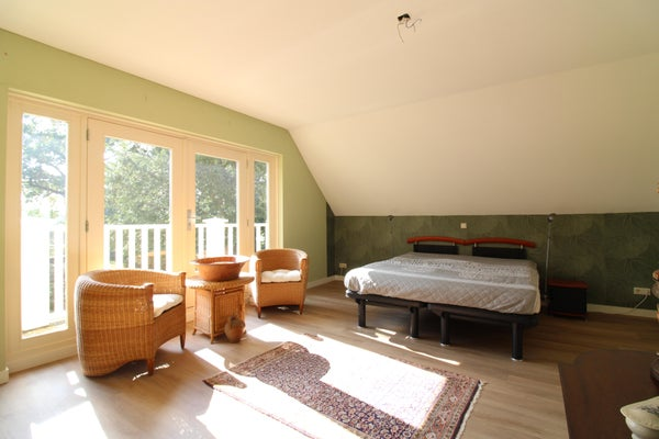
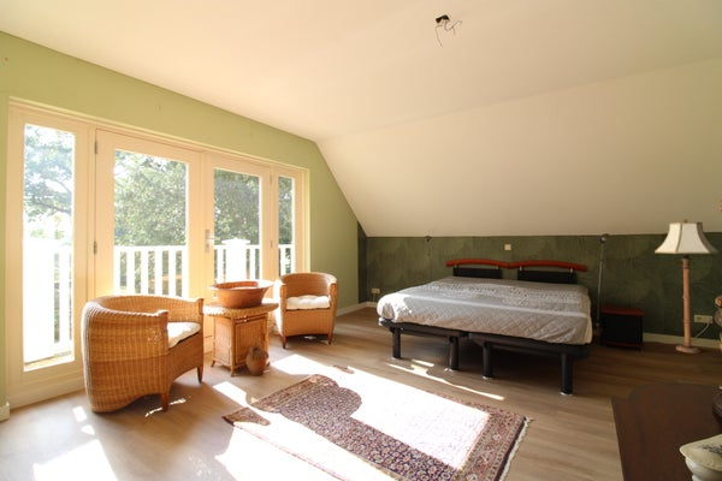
+ floor lamp [653,218,721,355]
